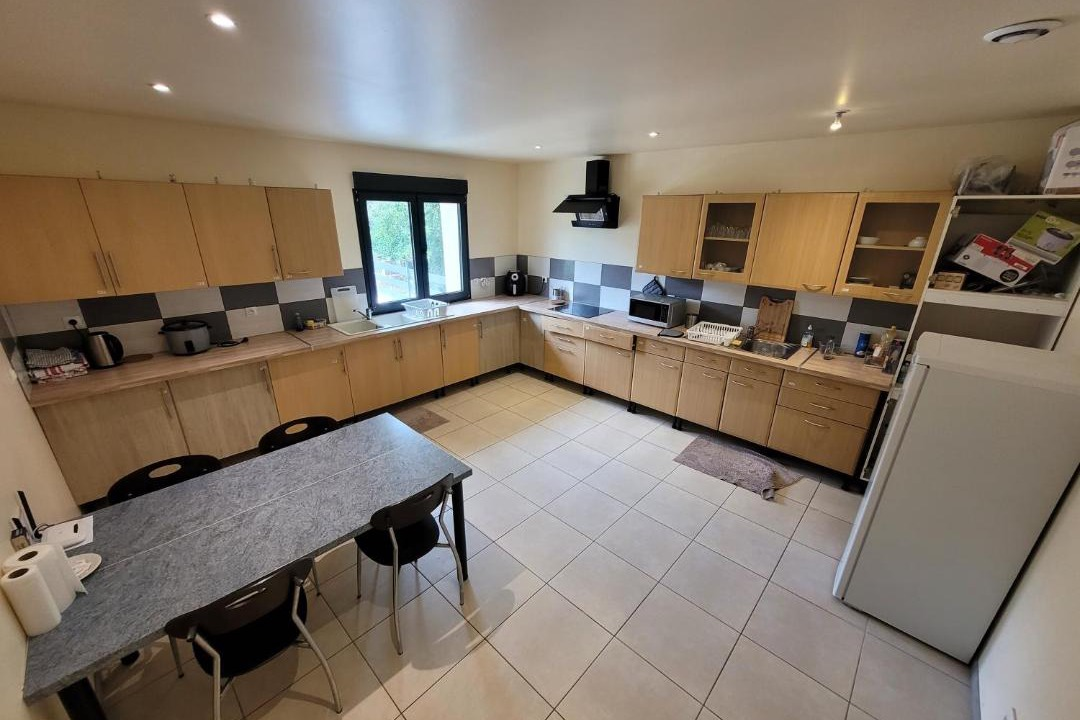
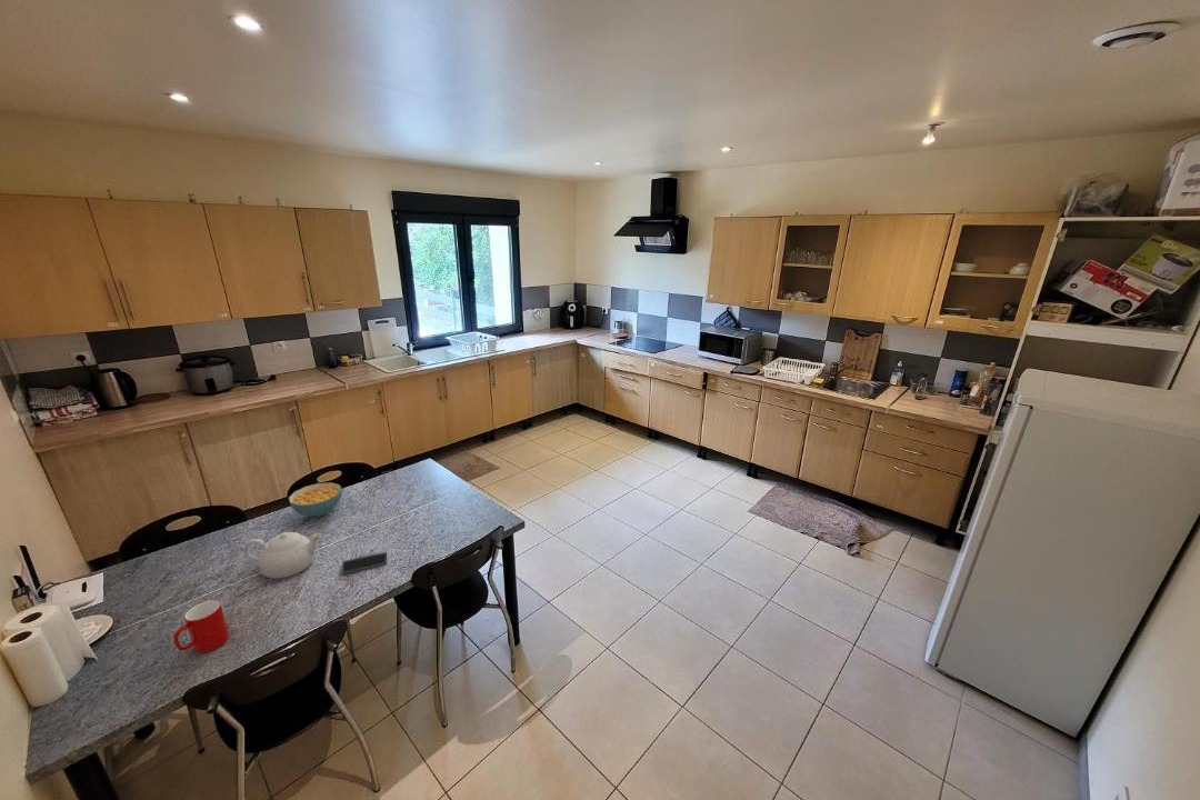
+ cereal bowl [288,481,343,518]
+ teapot [242,531,322,580]
+ cup [172,599,230,654]
+ smartphone [340,551,388,574]
